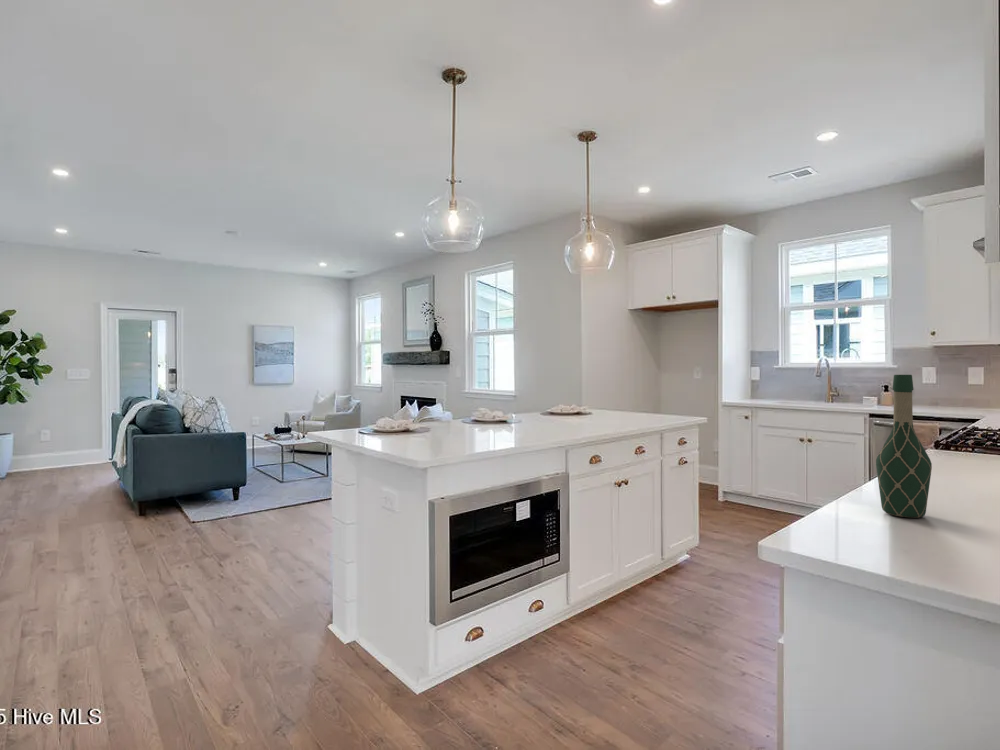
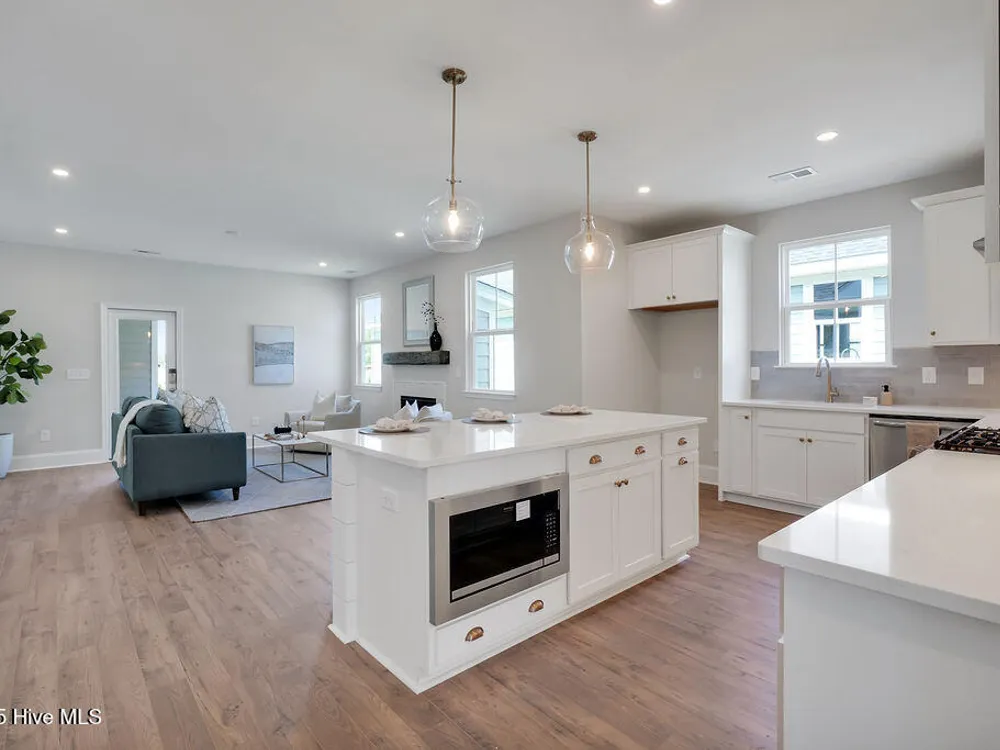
- wine bottle [875,374,933,519]
